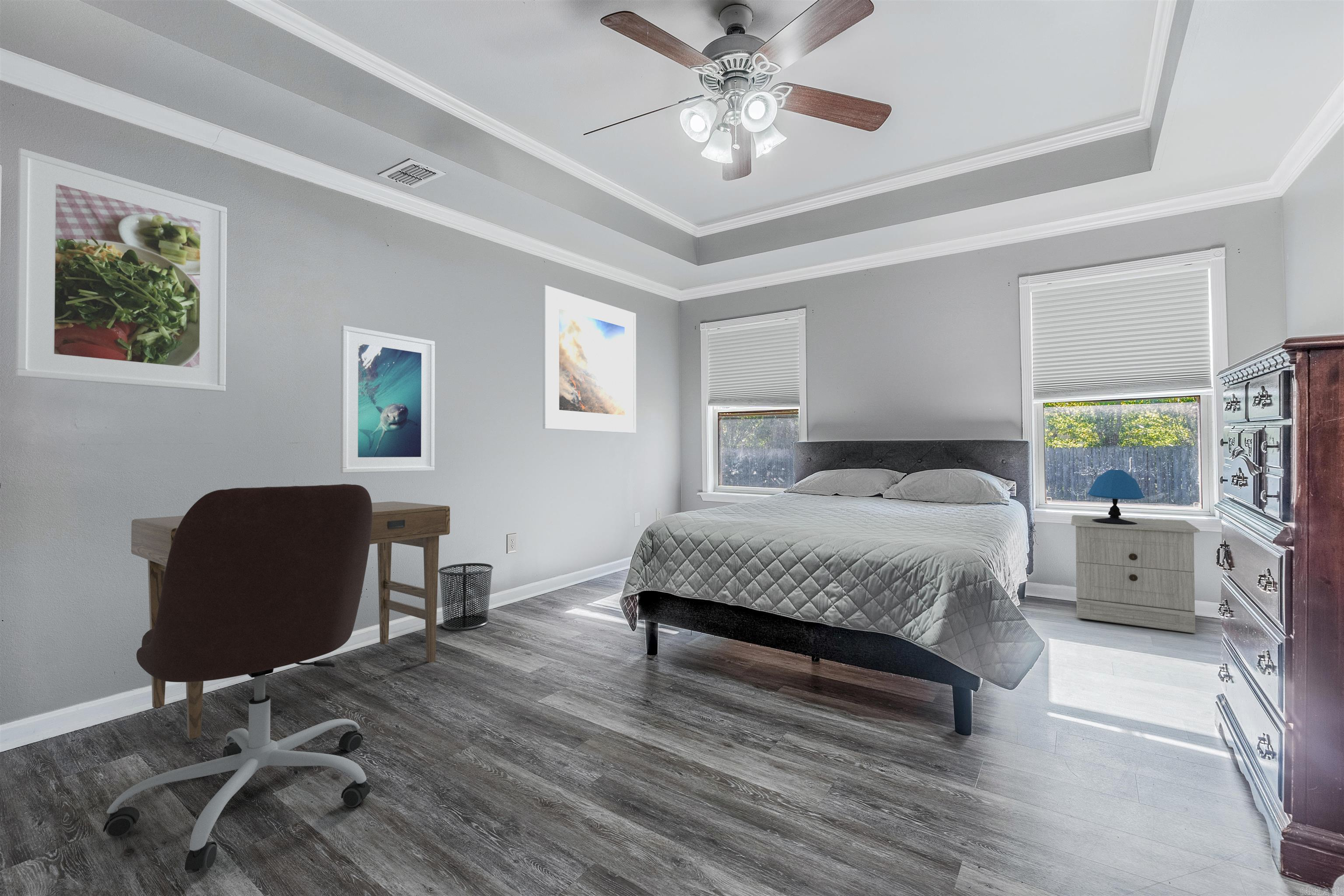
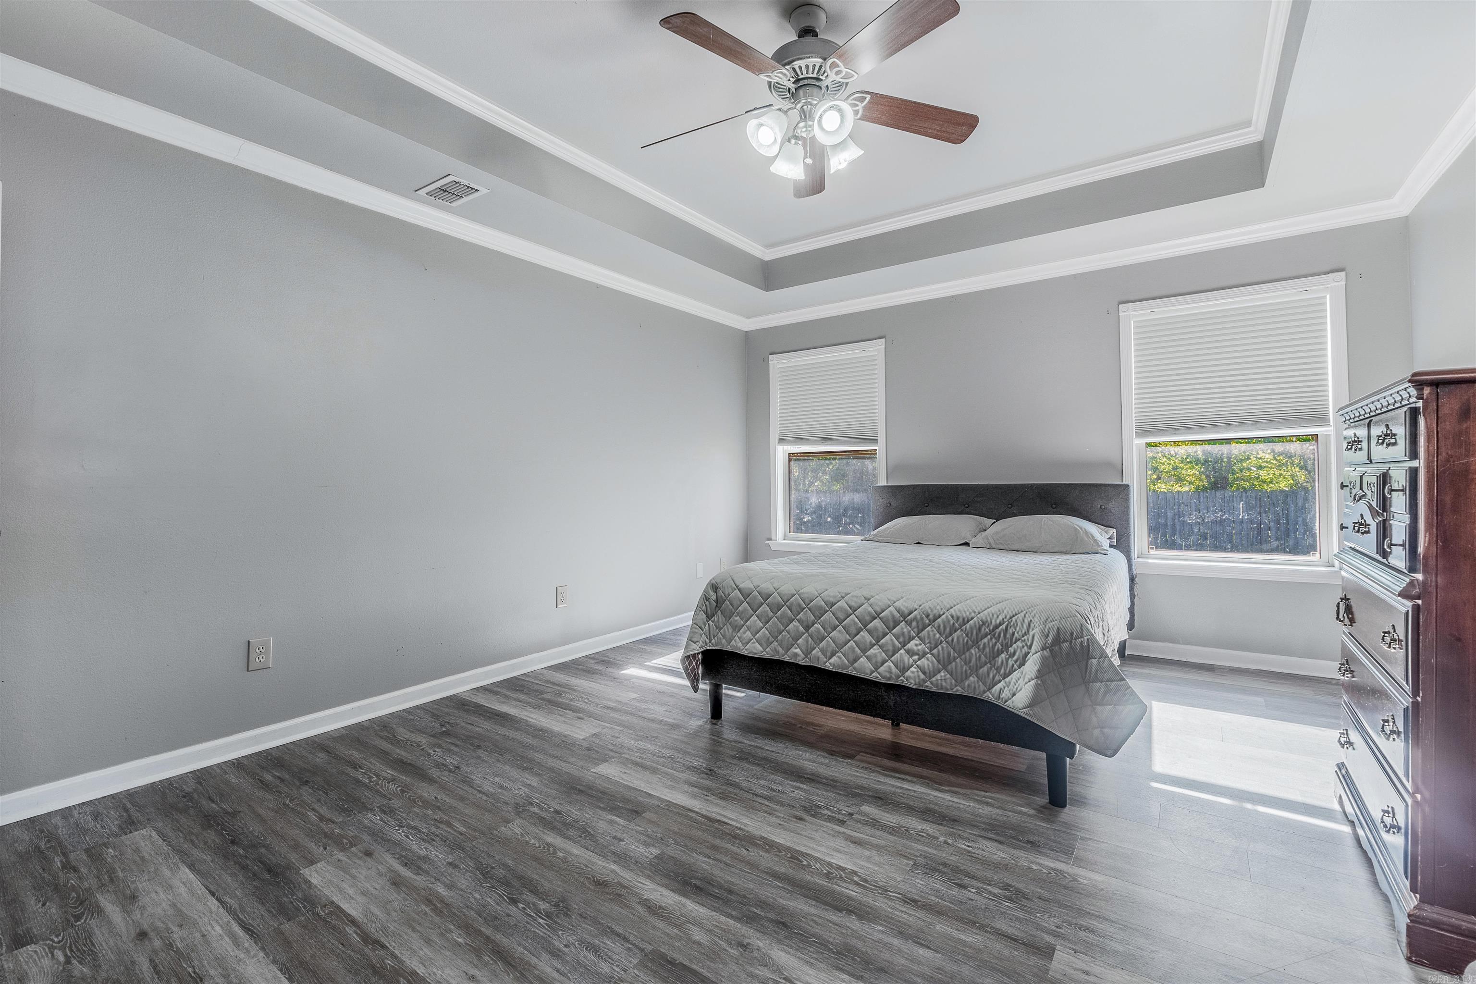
- nightstand [1071,515,1200,634]
- office chair [103,483,372,874]
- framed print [15,148,227,392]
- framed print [340,325,435,473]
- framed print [542,285,637,434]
- desk [131,501,451,740]
- table lamp [1087,469,1145,524]
- waste bin [438,563,493,630]
